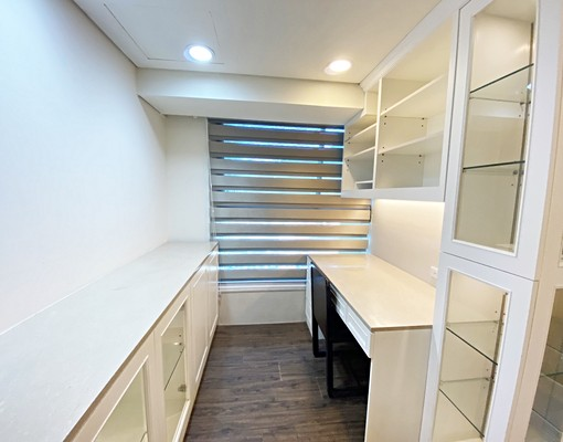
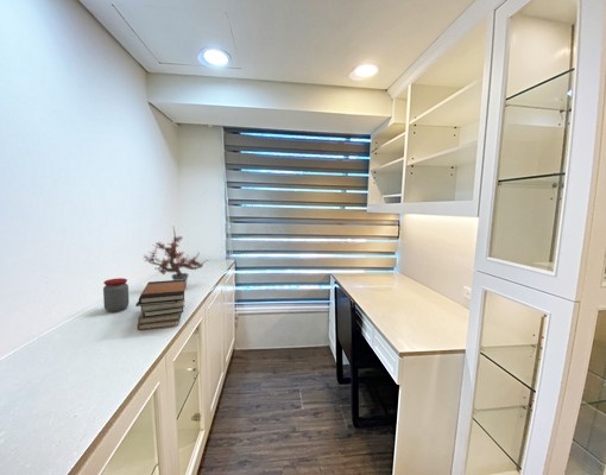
+ potted plant [141,227,209,290]
+ jar [102,277,131,314]
+ book stack [134,279,187,331]
